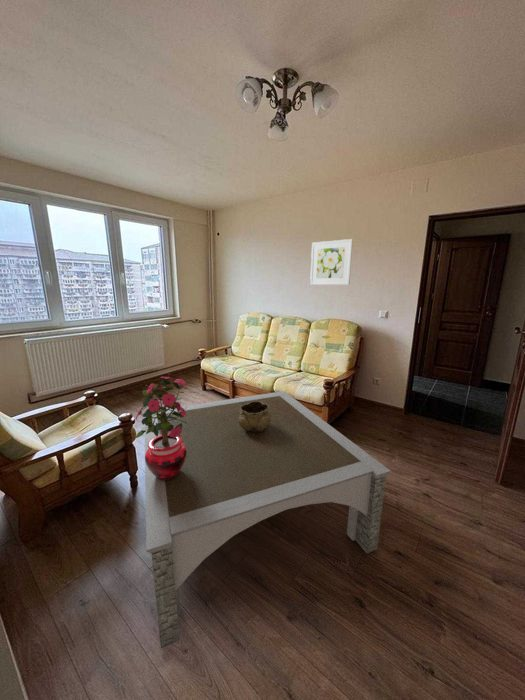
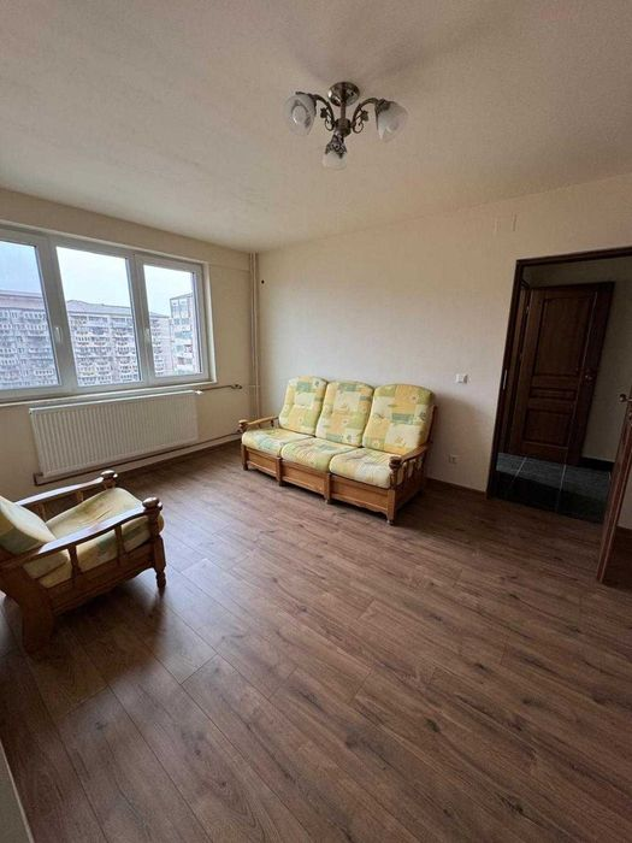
- potted flower [134,373,188,481]
- decorative bowl [238,401,271,431]
- coffee table [143,390,392,649]
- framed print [309,238,354,286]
